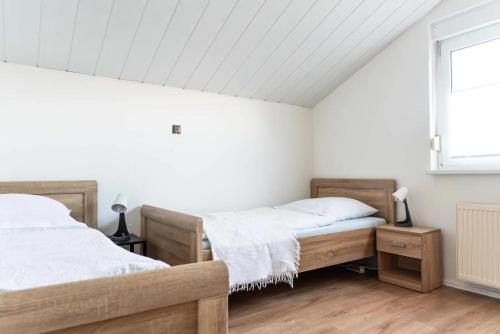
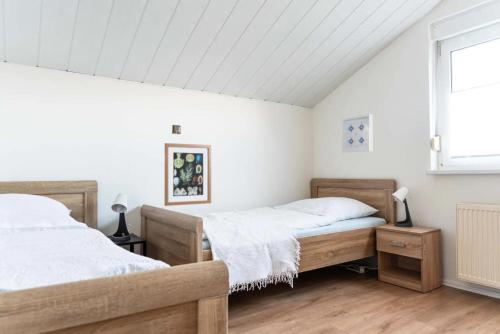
+ wall art [164,142,212,207]
+ wall art [341,113,373,154]
